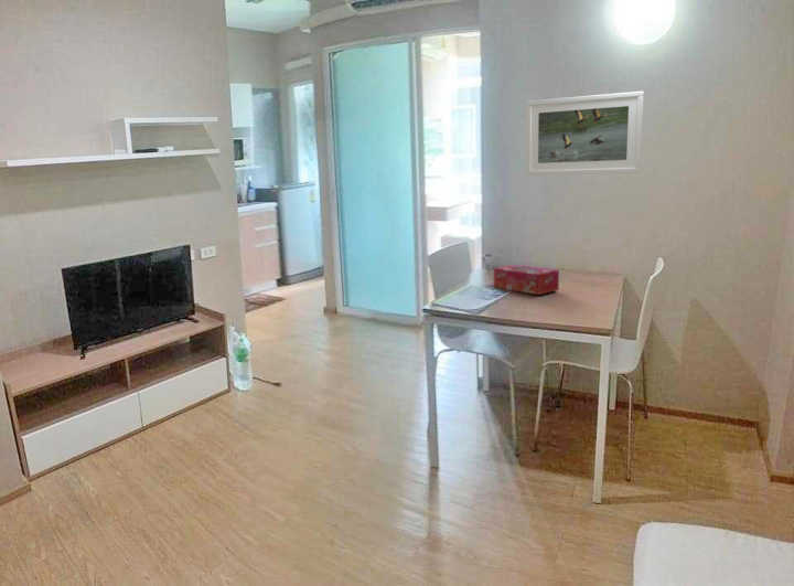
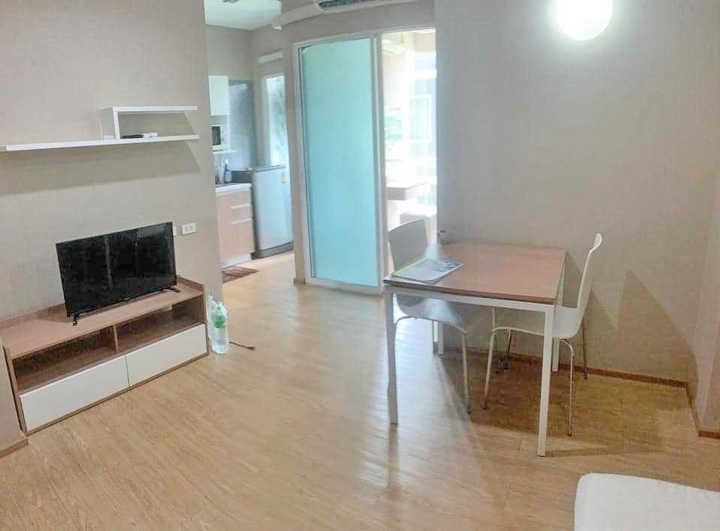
- tissue box [493,264,560,296]
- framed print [525,89,645,177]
